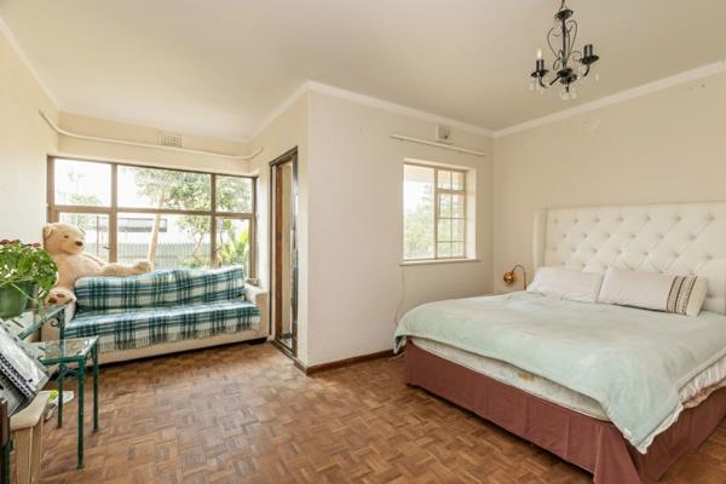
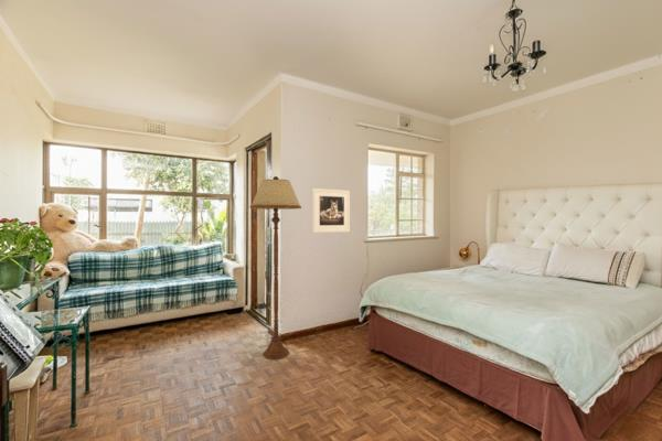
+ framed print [311,187,351,234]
+ floor lamp [249,175,302,361]
